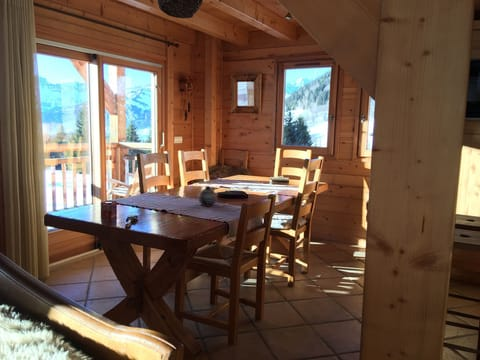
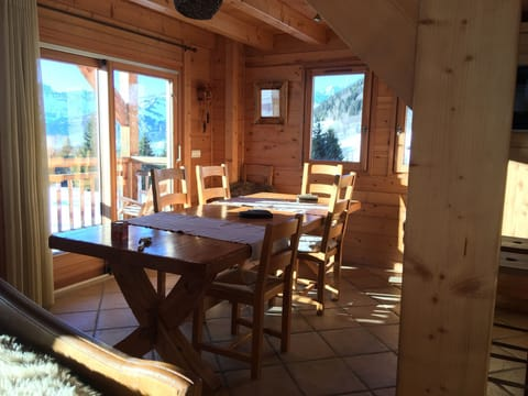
- teapot [197,185,218,206]
